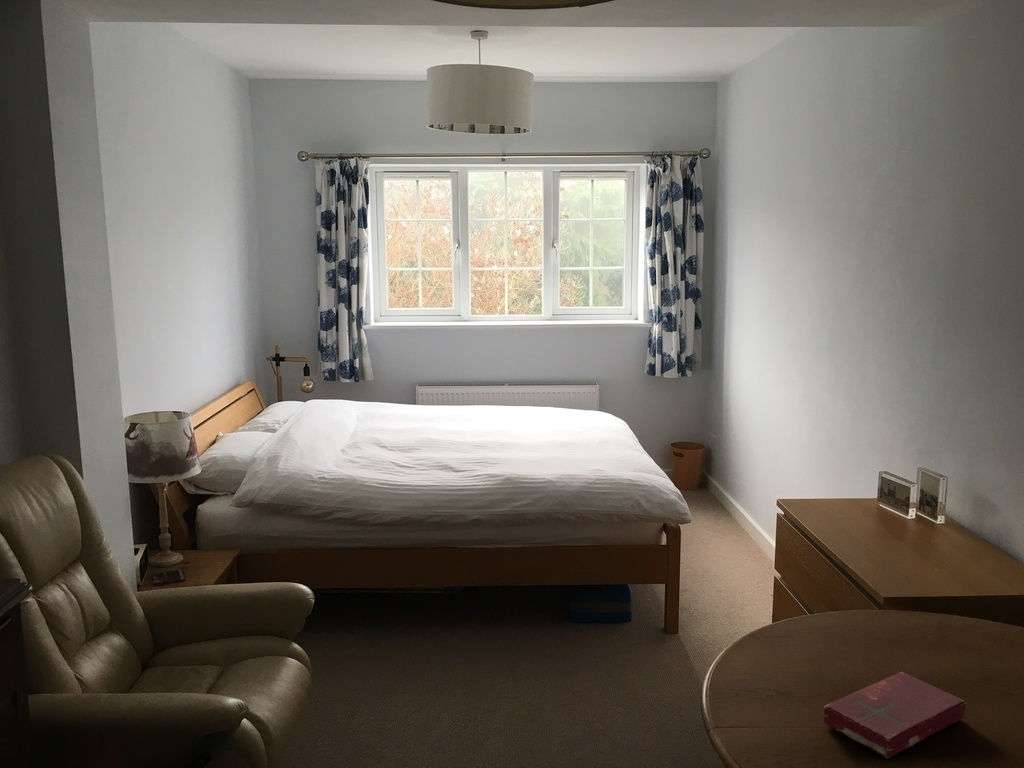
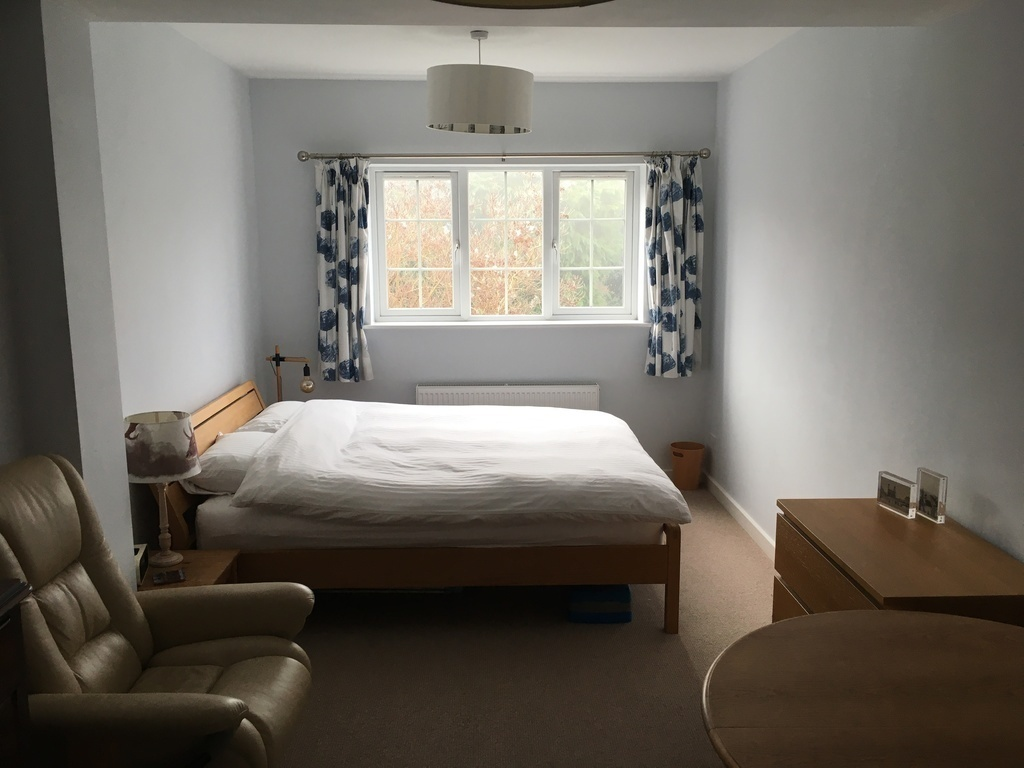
- book [822,671,969,759]
